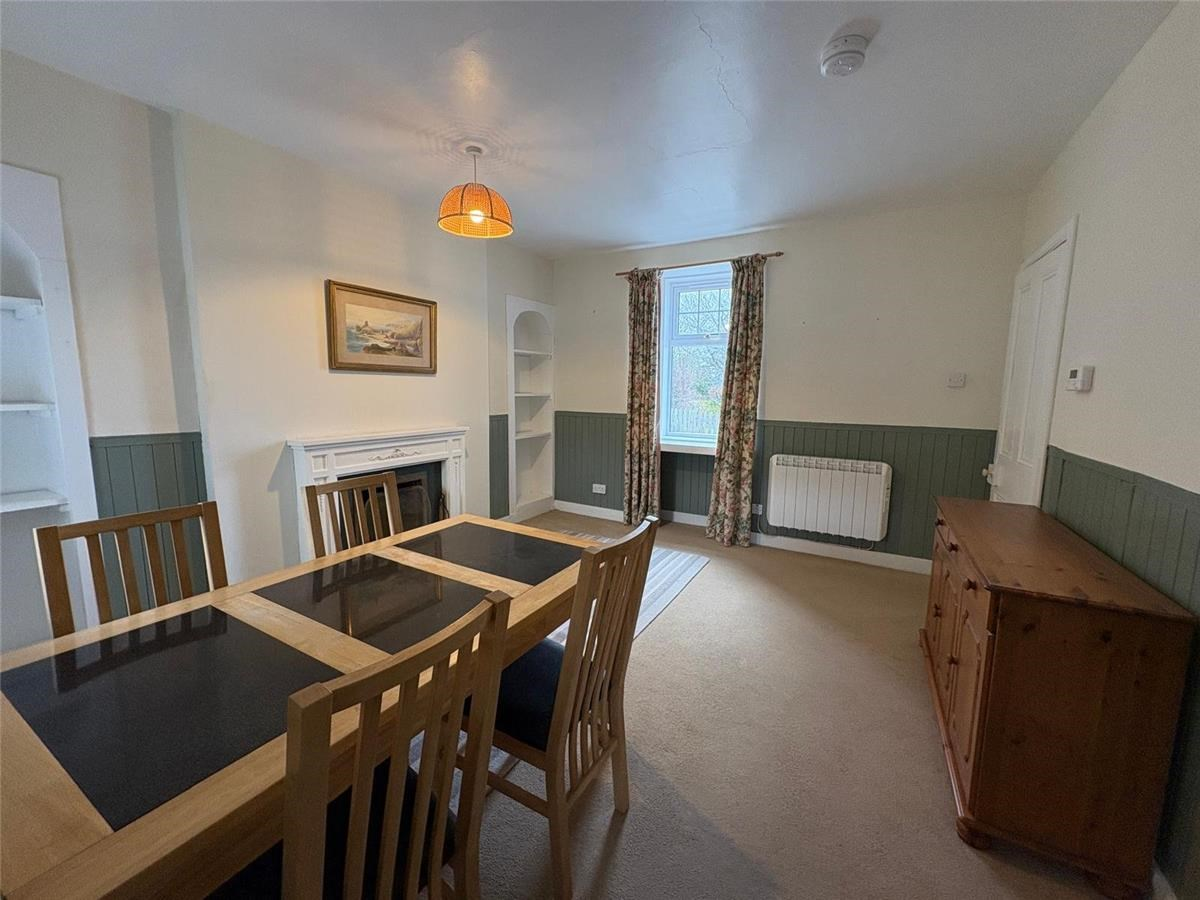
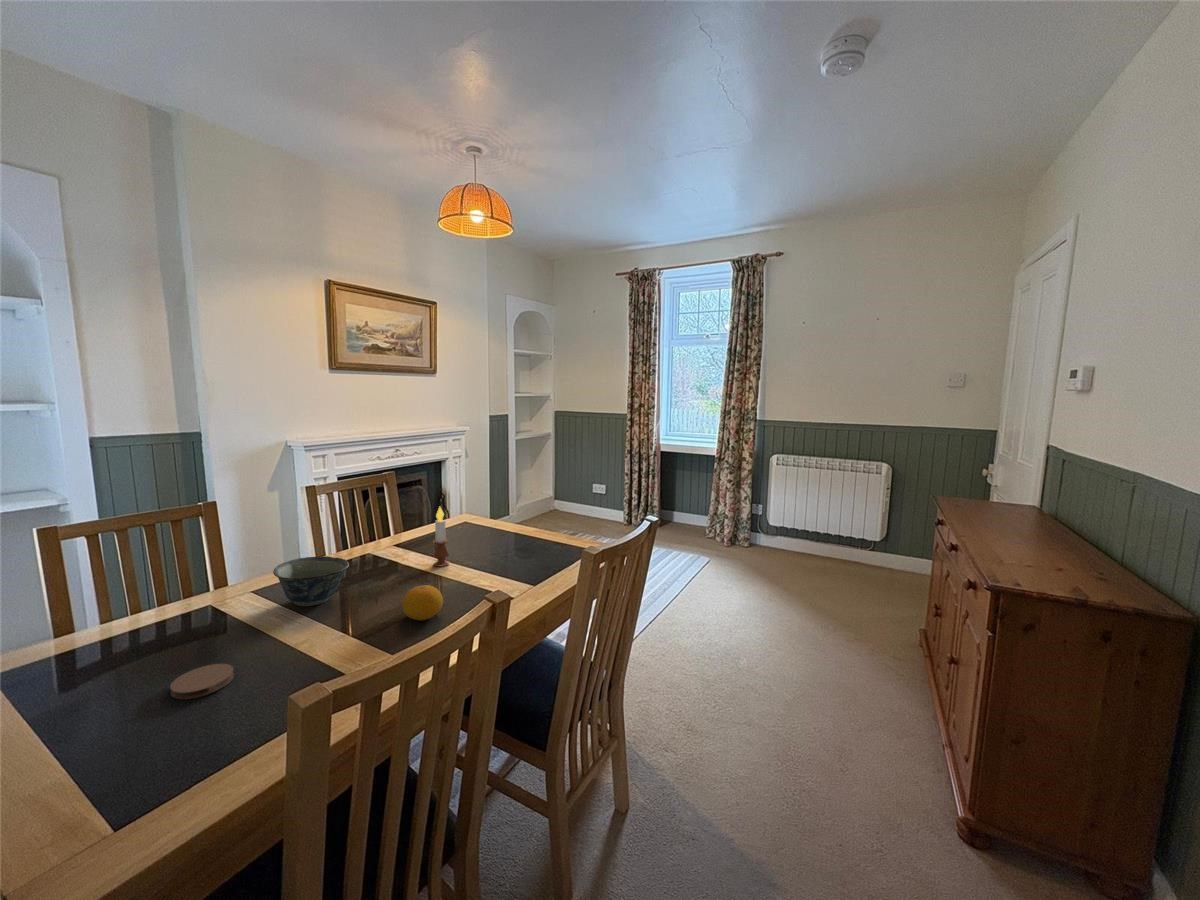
+ candle [432,506,450,567]
+ fruit [401,584,444,621]
+ coaster [169,663,235,700]
+ bowl [272,555,350,607]
